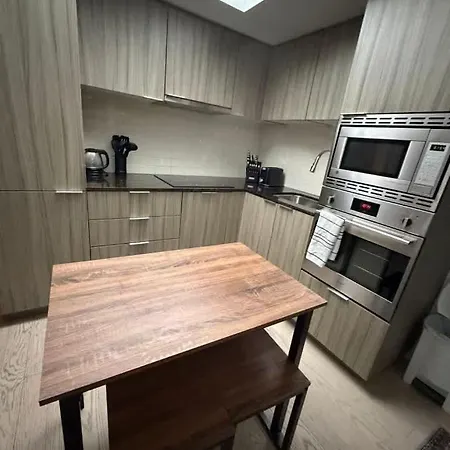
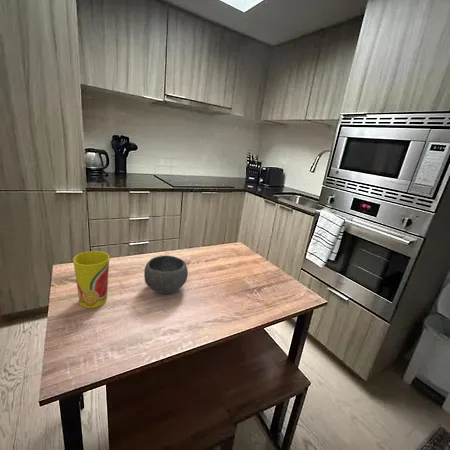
+ cup [72,250,111,309]
+ bowl [143,255,189,294]
